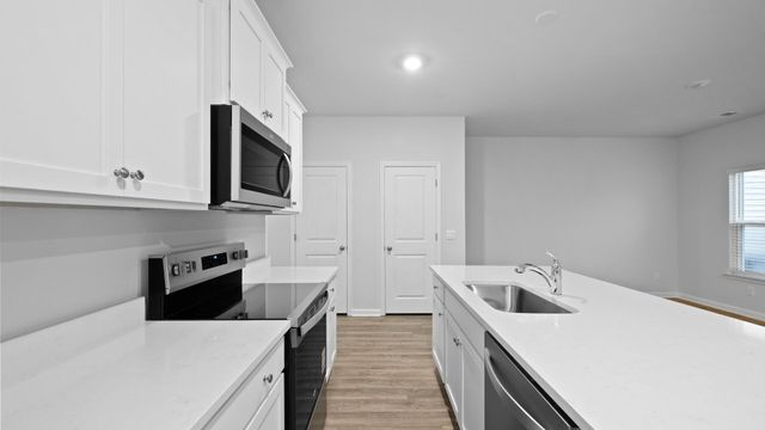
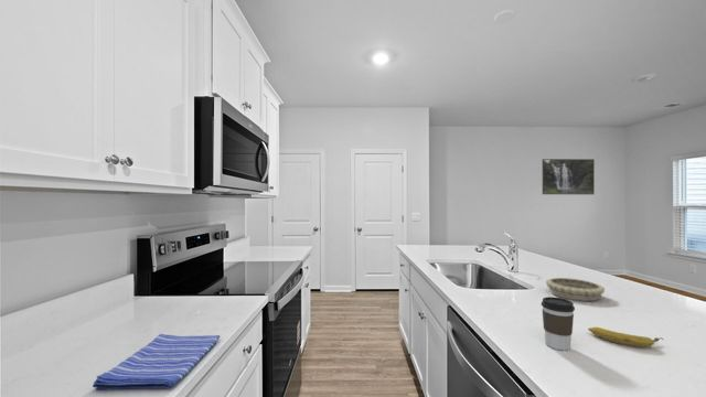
+ dish towel [92,333,221,391]
+ coffee cup [541,296,576,352]
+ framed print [542,158,596,195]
+ banana [587,326,664,348]
+ decorative bowl [545,277,606,302]
